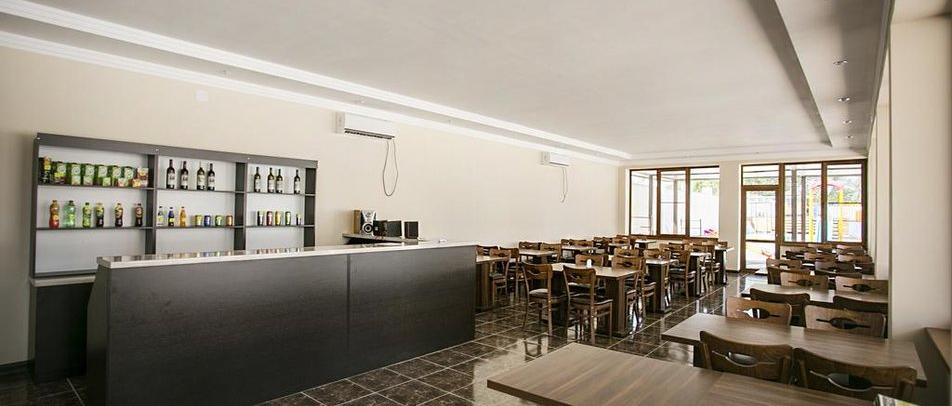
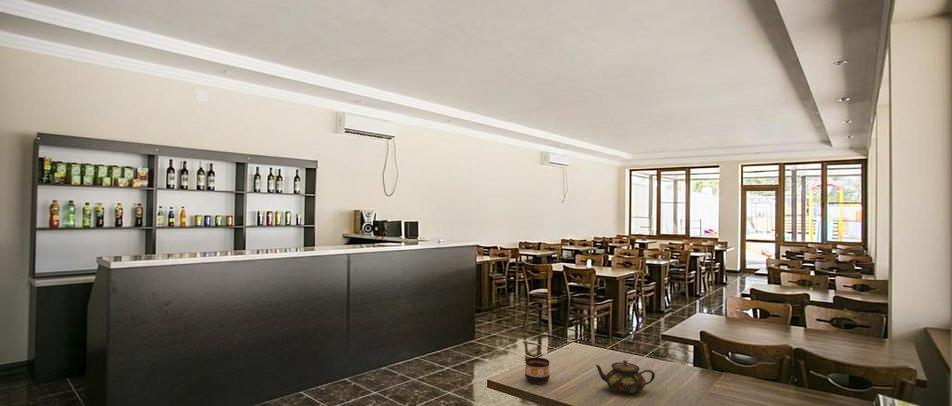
+ teapot [595,359,656,395]
+ cup [524,356,551,385]
